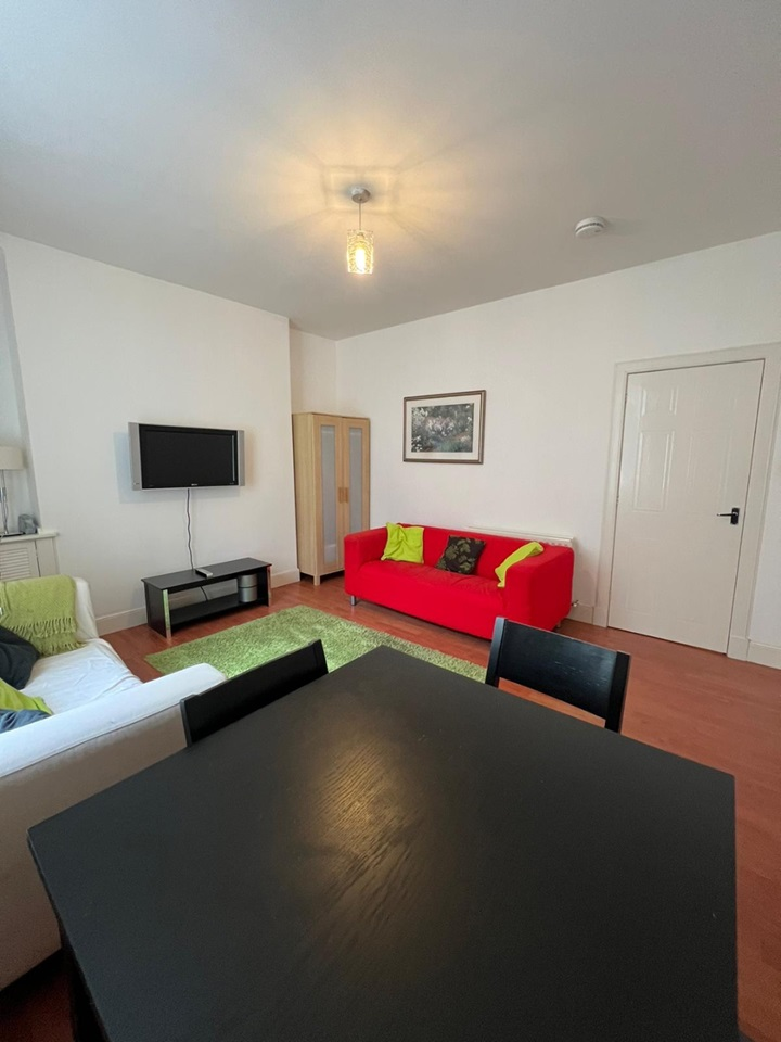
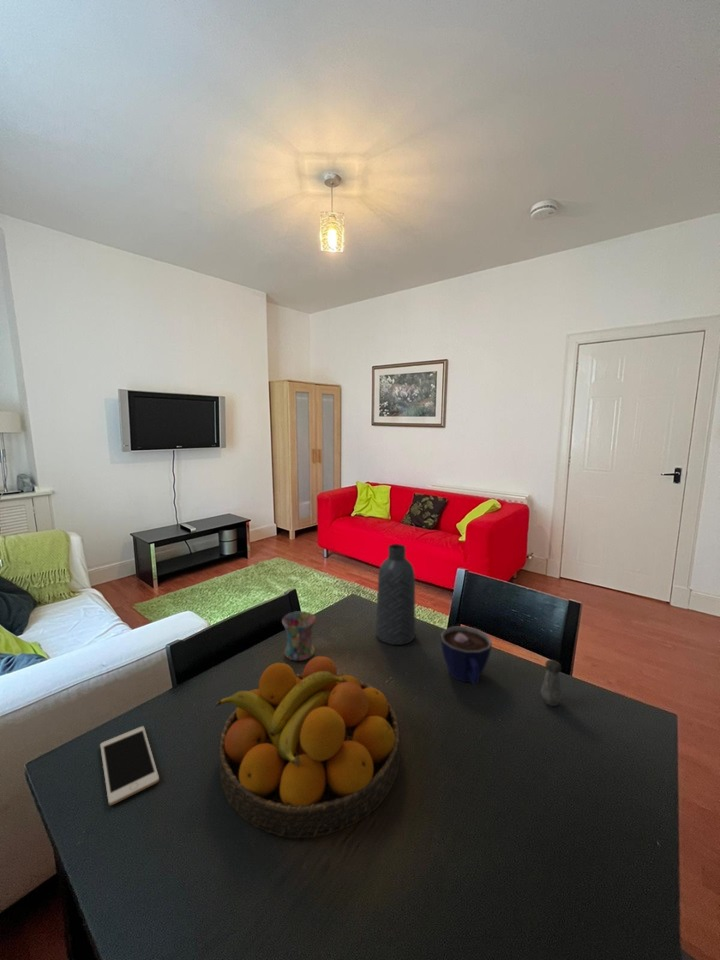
+ mug [281,610,317,662]
+ cell phone [99,725,160,806]
+ cup [440,625,493,685]
+ vase [375,543,417,646]
+ fruit bowl [215,655,402,839]
+ salt shaker [540,659,563,707]
